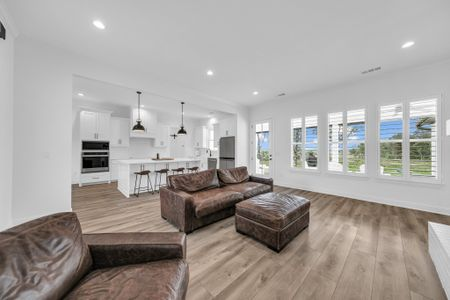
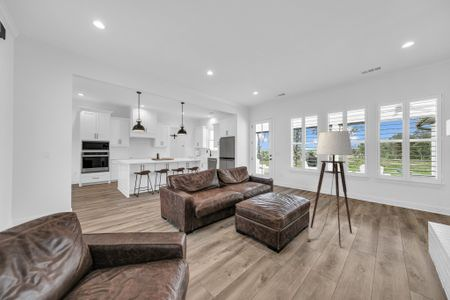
+ floor lamp [306,130,354,248]
